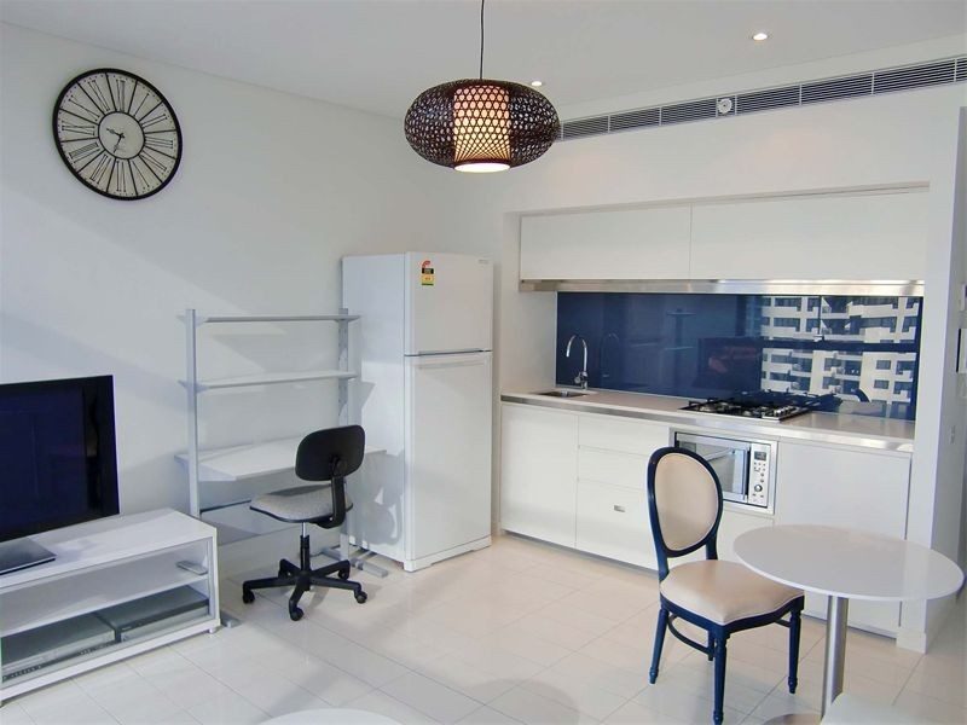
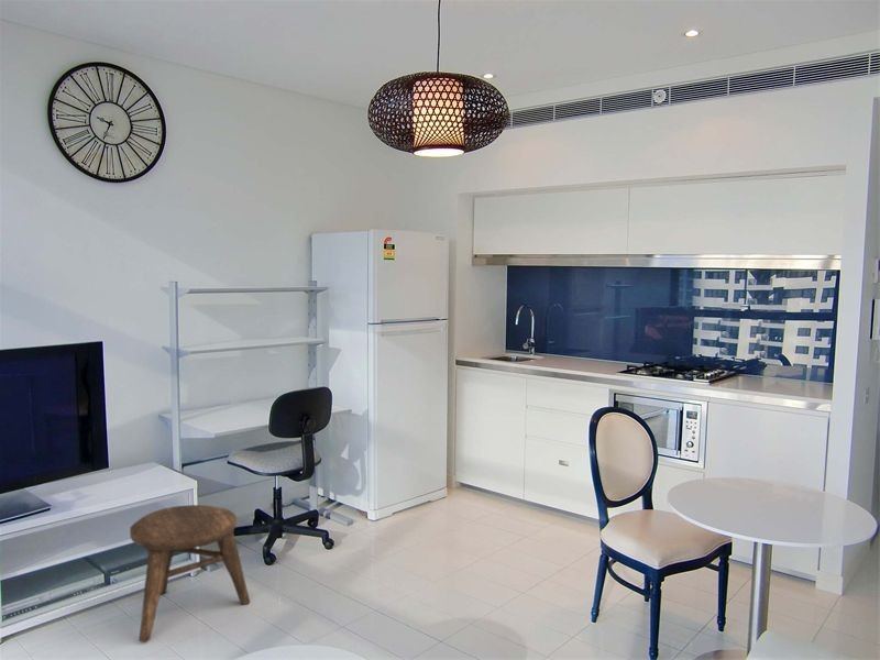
+ stool [129,504,251,644]
